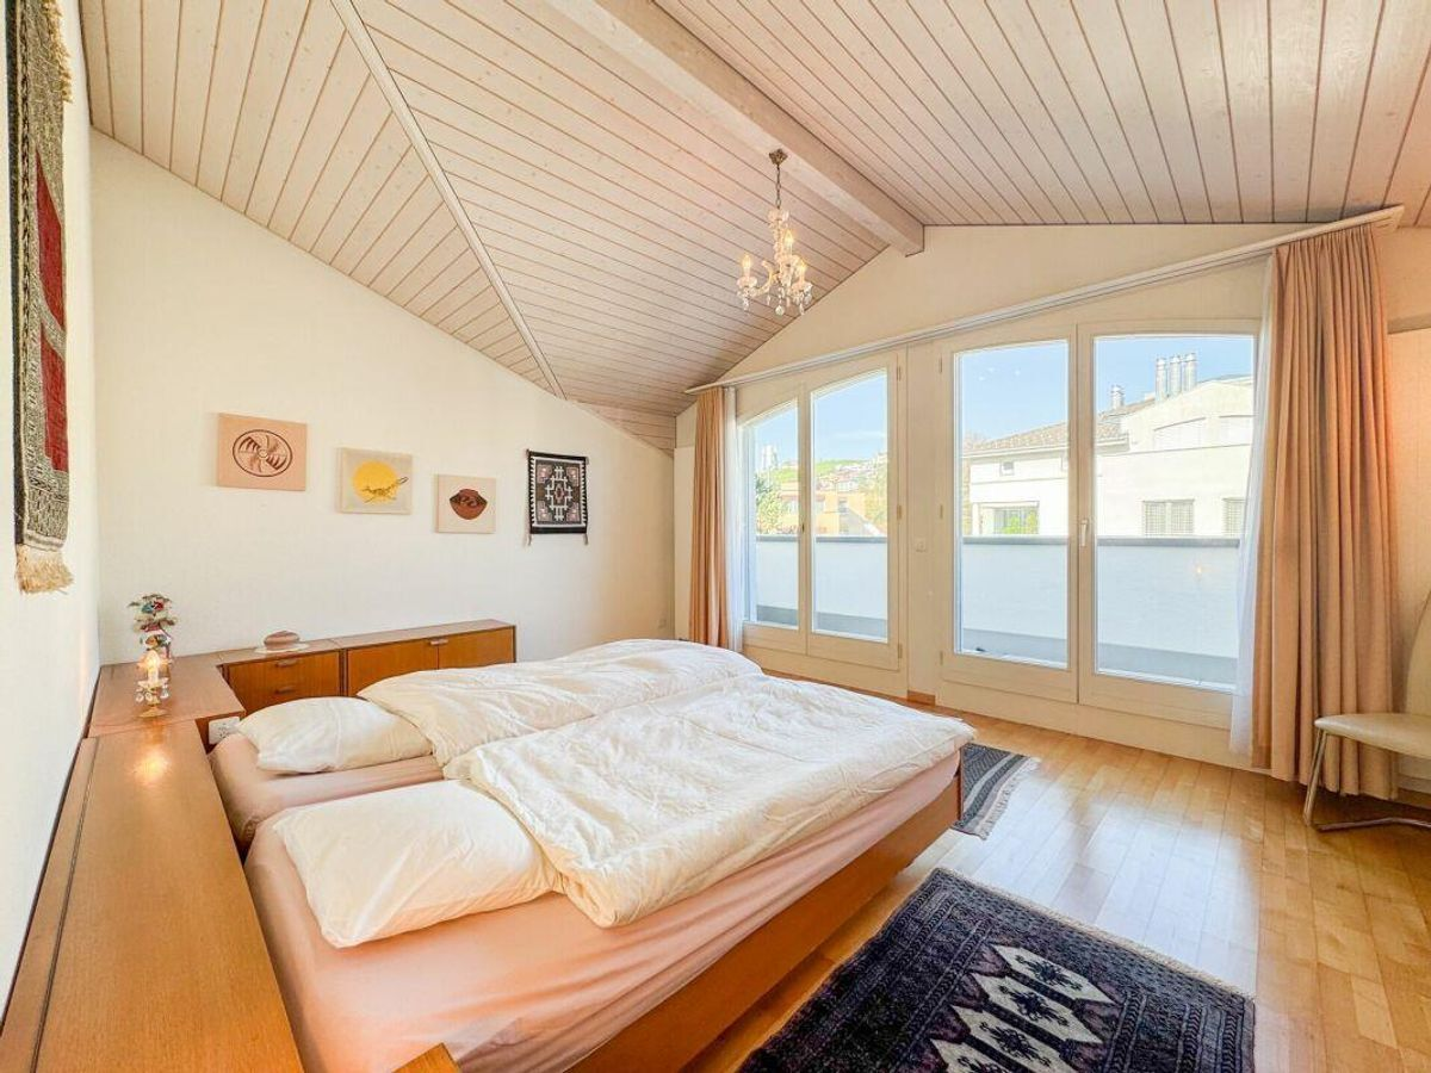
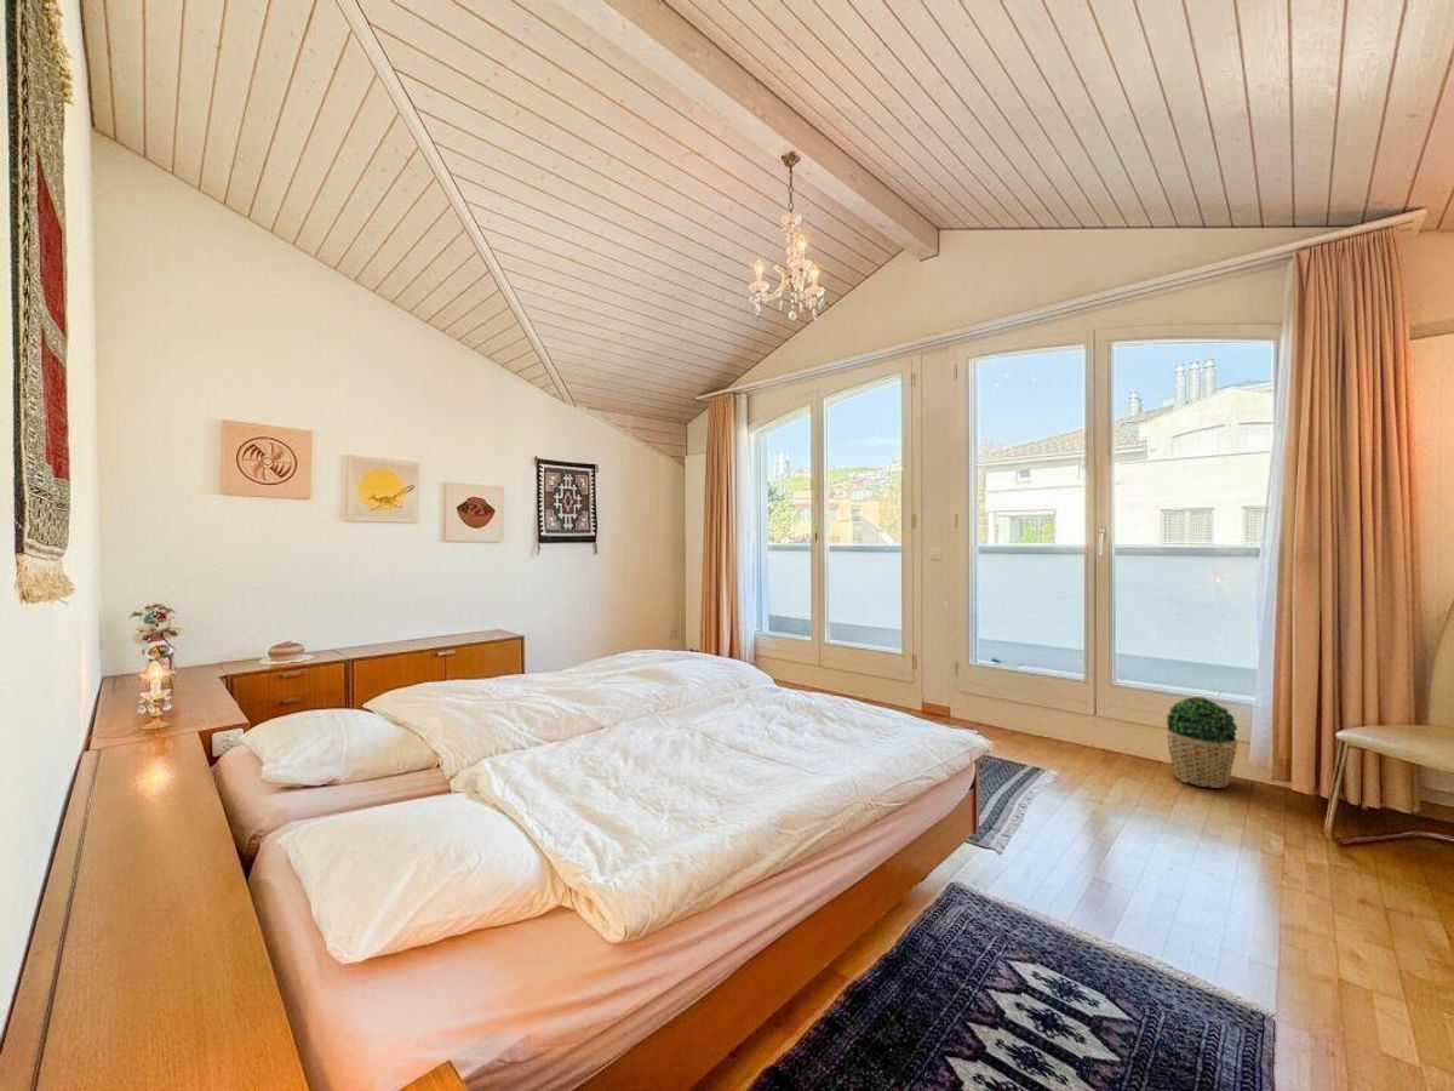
+ potted plant [1164,696,1238,789]
